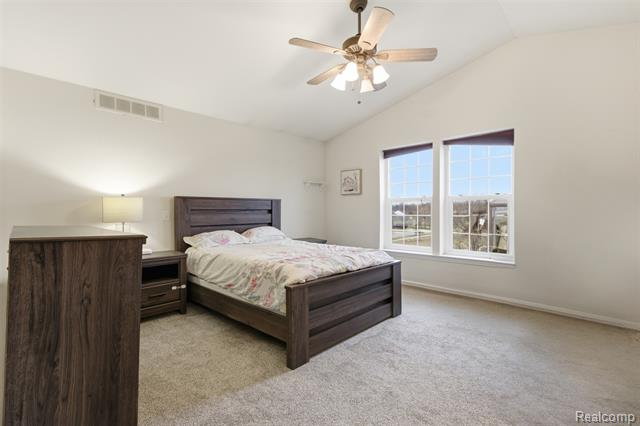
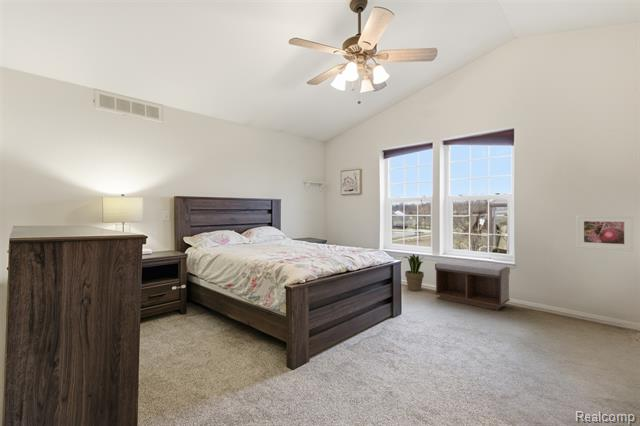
+ potted plant [403,253,425,292]
+ bench [434,259,511,311]
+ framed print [575,215,634,252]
